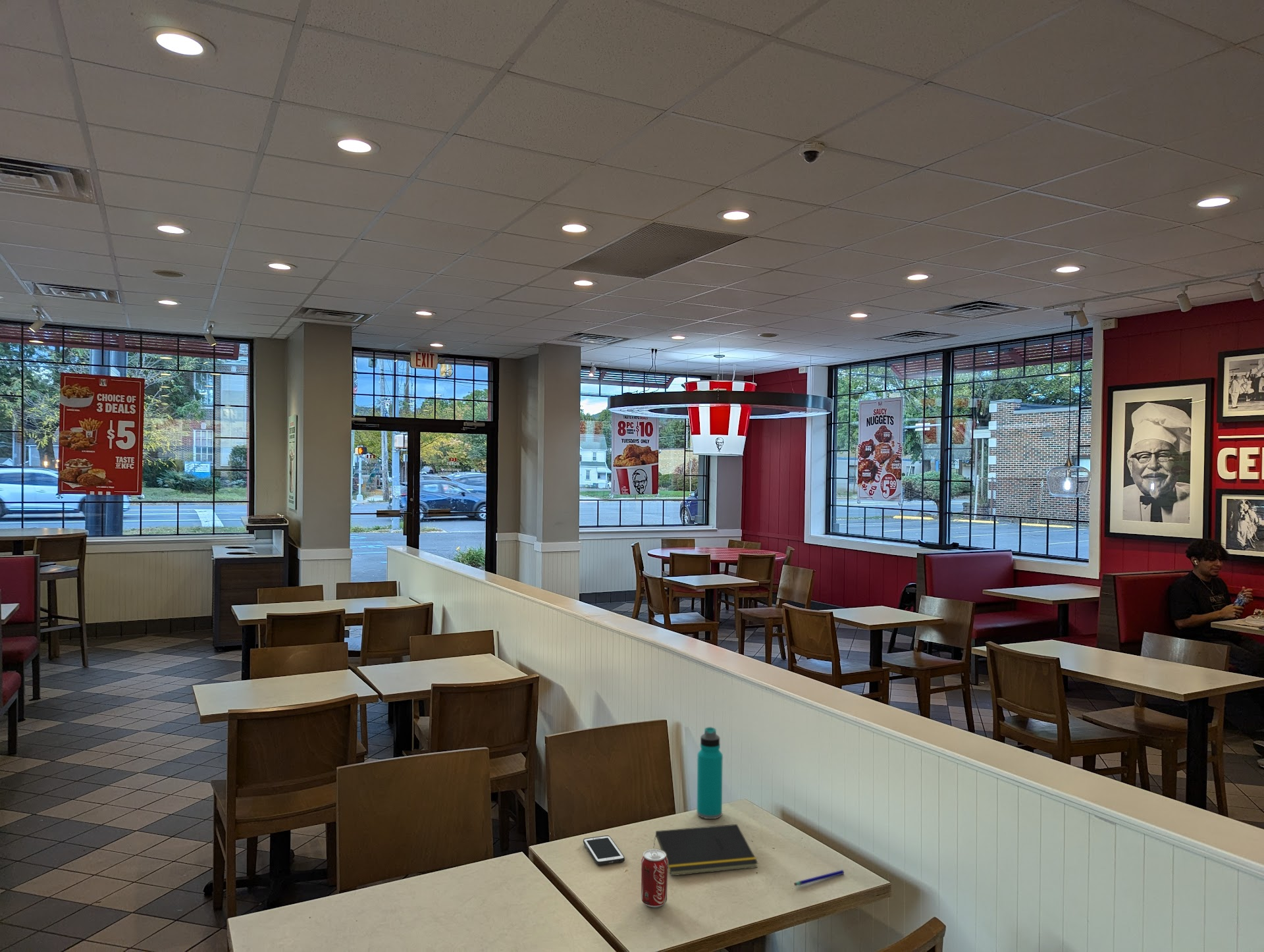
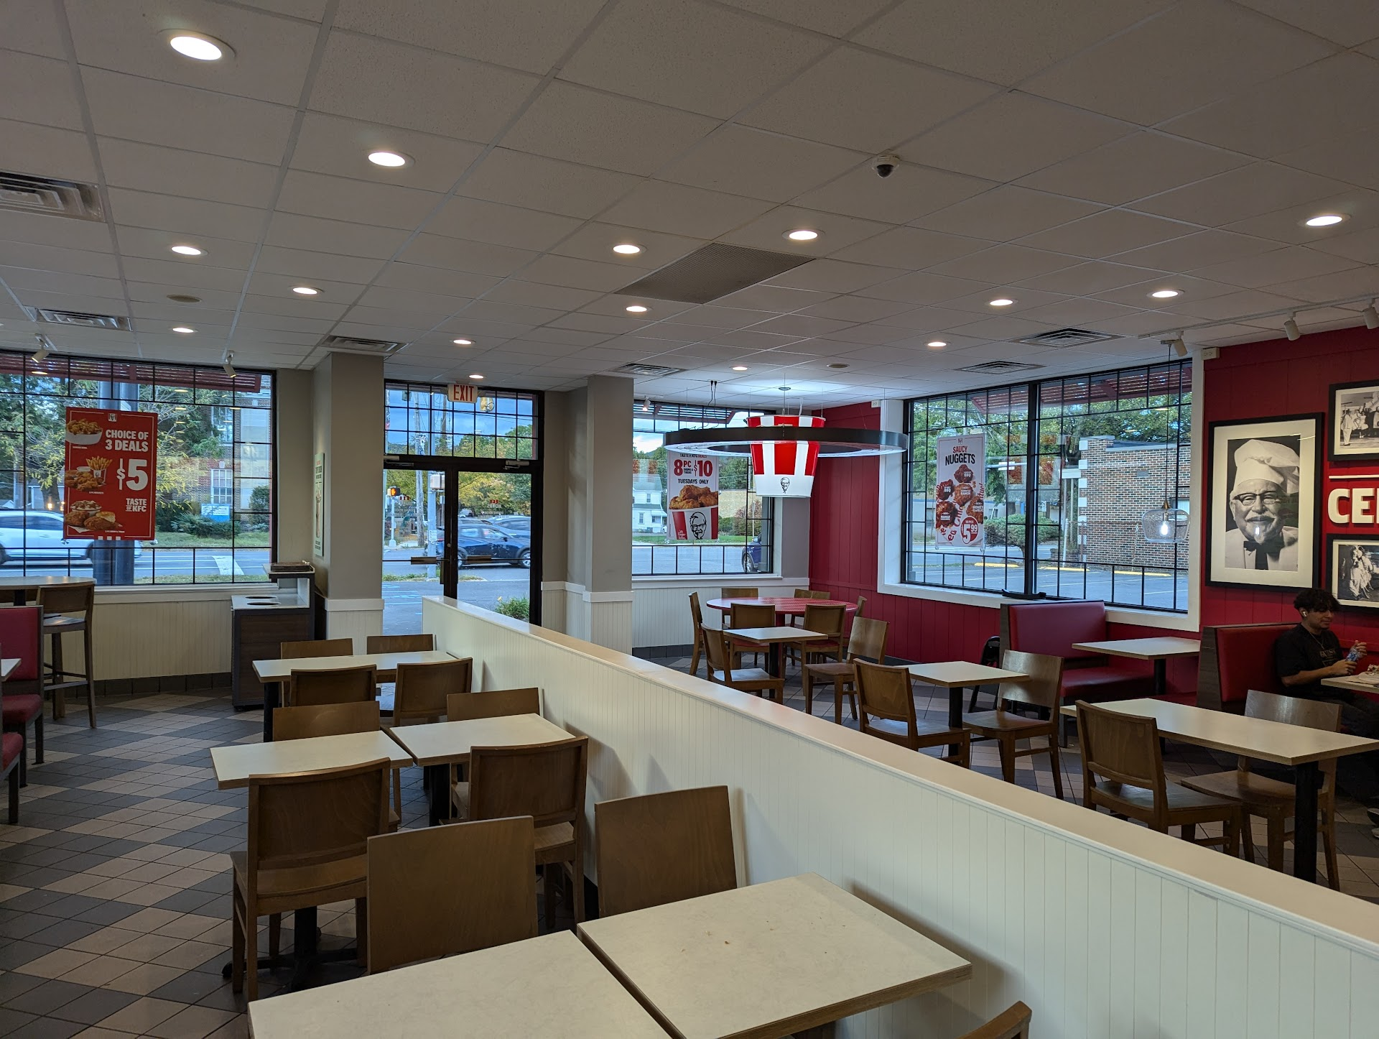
- beverage can [641,849,668,908]
- notepad [652,824,758,876]
- cell phone [583,835,625,866]
- water bottle [697,726,724,820]
- pen [793,869,845,887]
